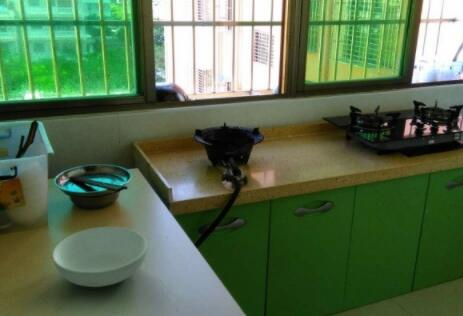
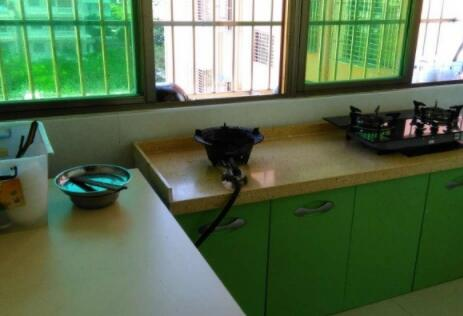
- serving bowl [51,226,148,288]
